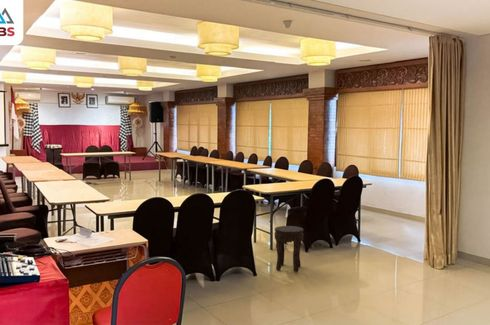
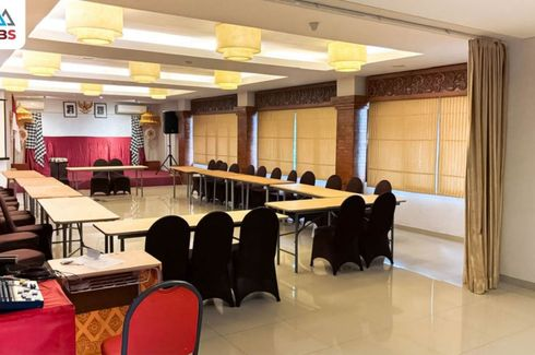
- side table [274,225,304,273]
